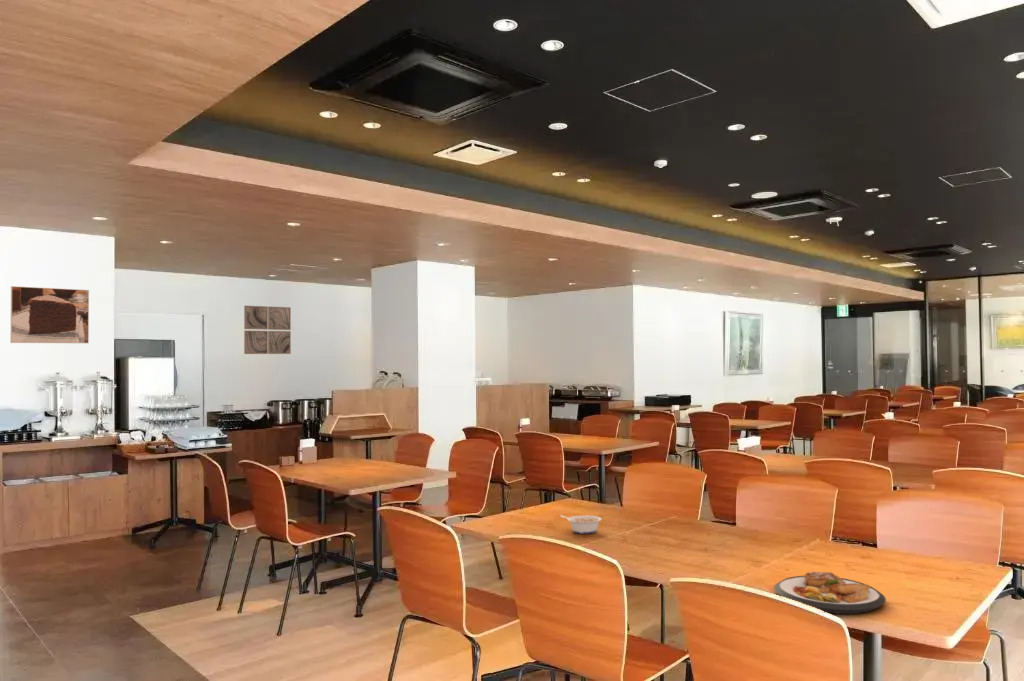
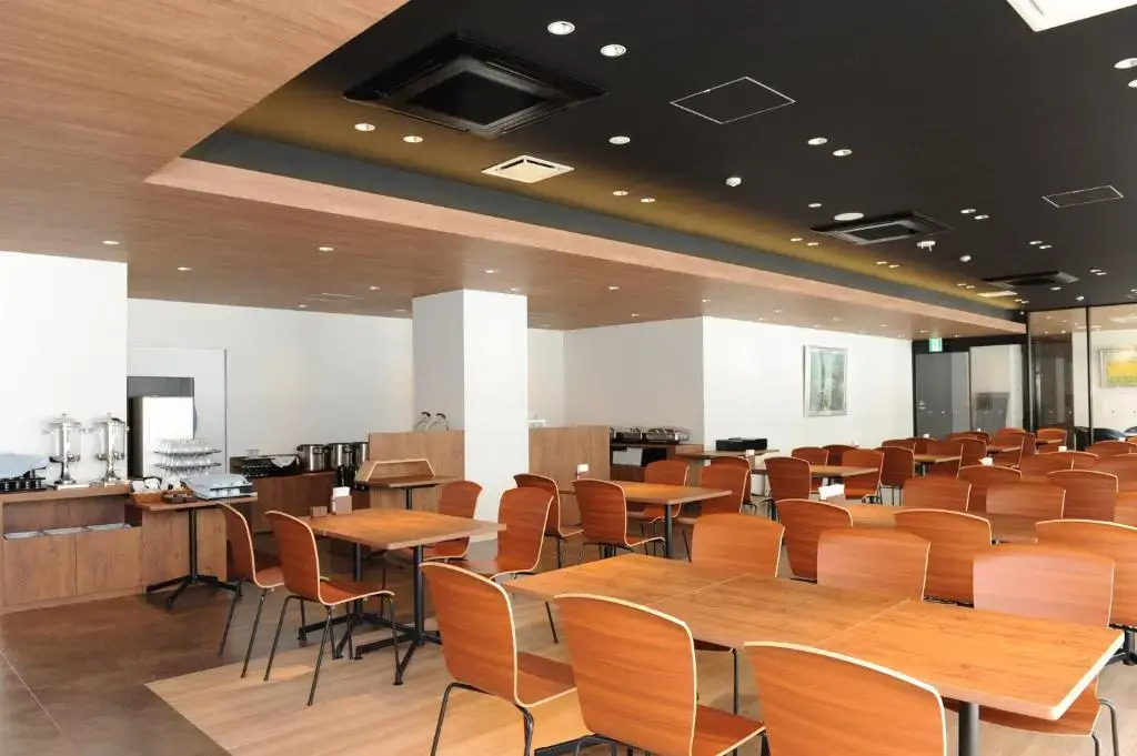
- plate [773,571,887,615]
- legume [560,514,603,535]
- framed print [10,285,90,344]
- wall art [243,305,292,355]
